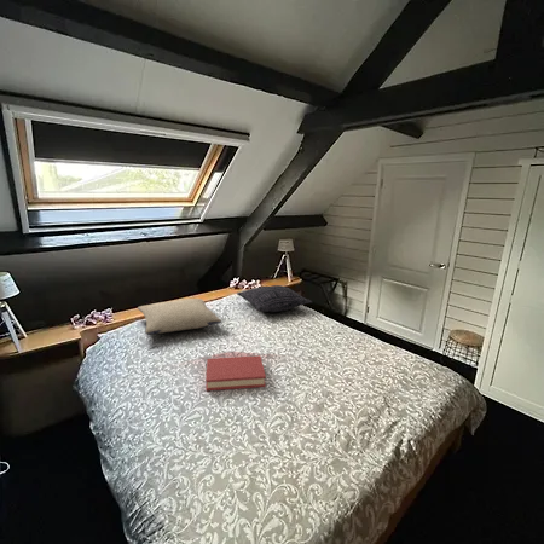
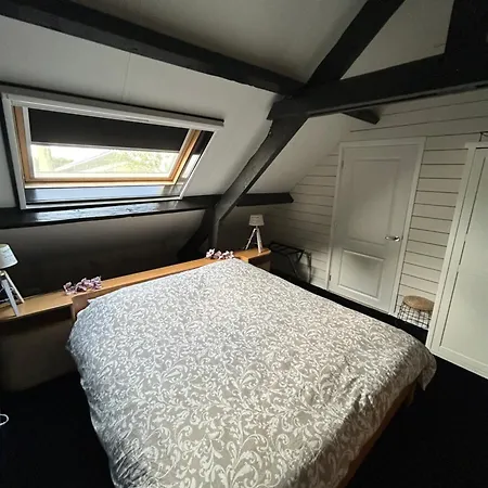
- hardback book [204,354,267,392]
- pillow [236,284,313,313]
- pillow [137,297,222,336]
